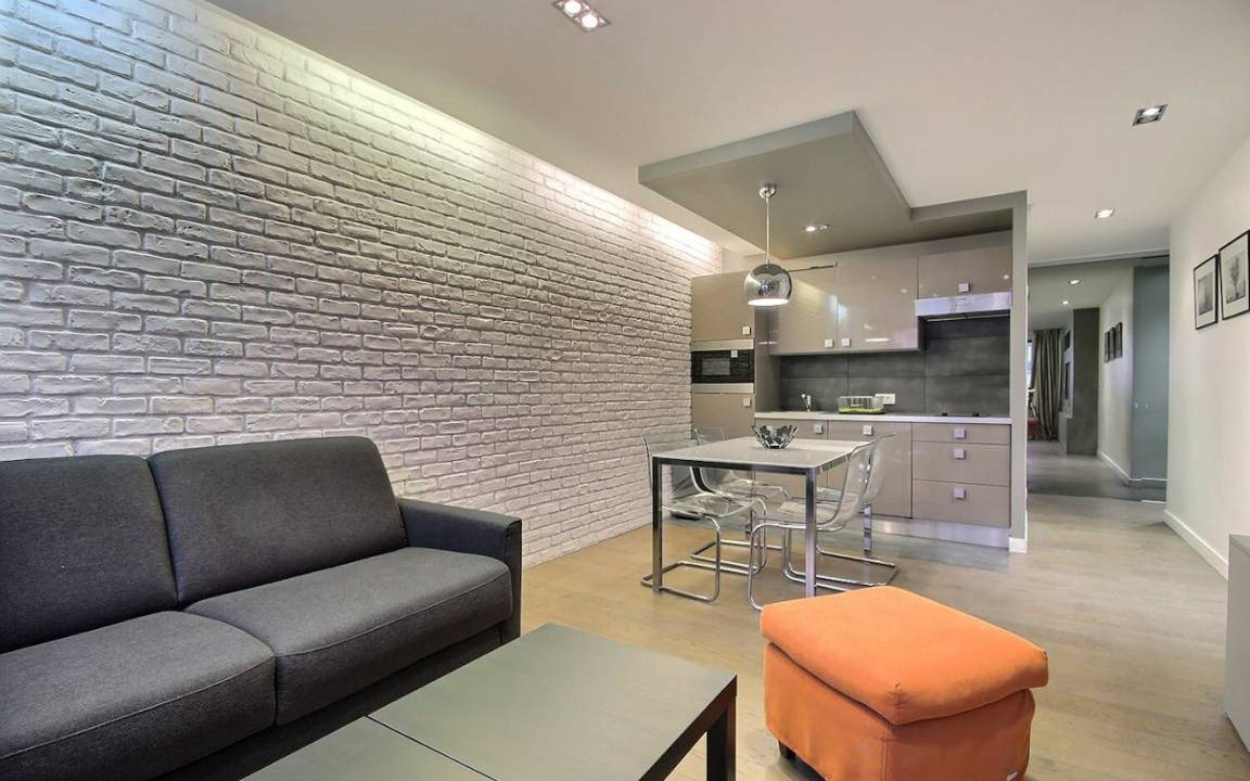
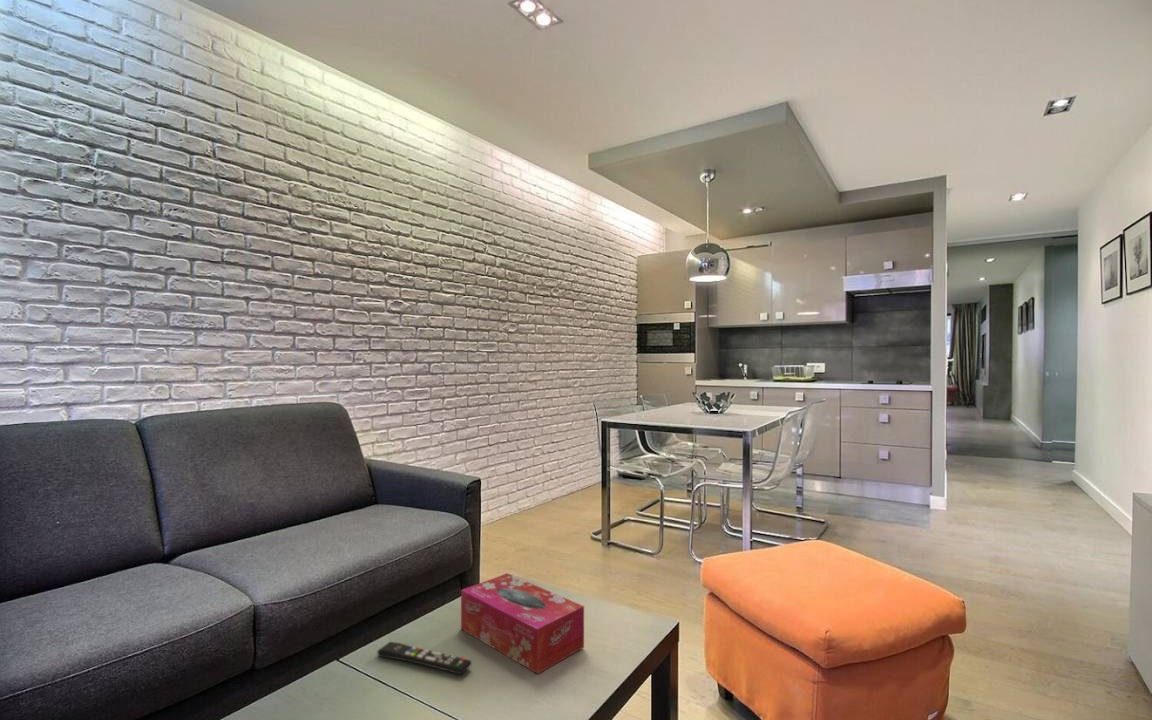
+ remote control [376,641,473,676]
+ tissue box [460,572,585,675]
